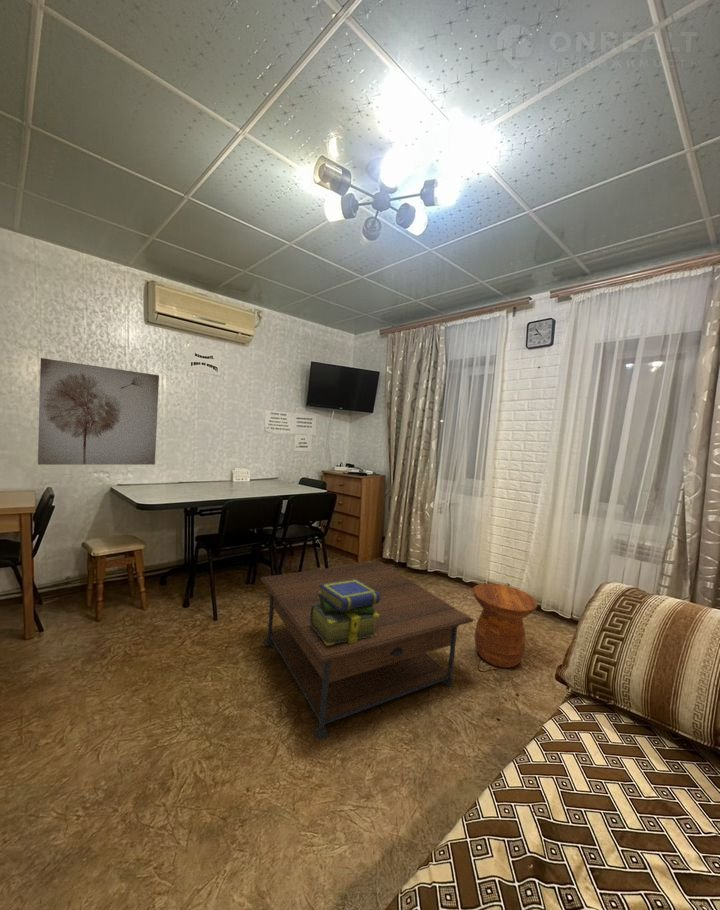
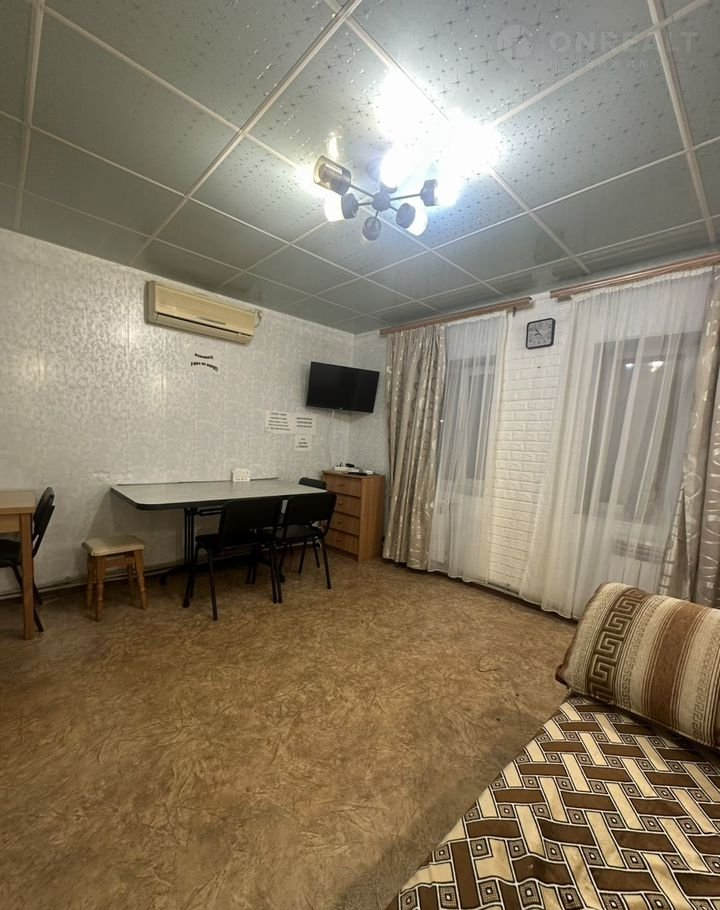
- side table [472,582,539,669]
- stack of books [310,579,380,645]
- wall art [37,357,160,466]
- coffee table [259,561,474,741]
